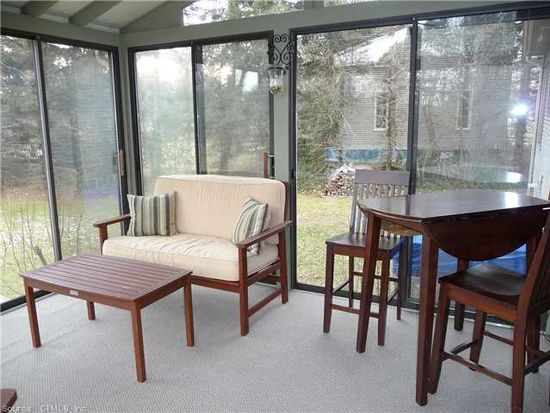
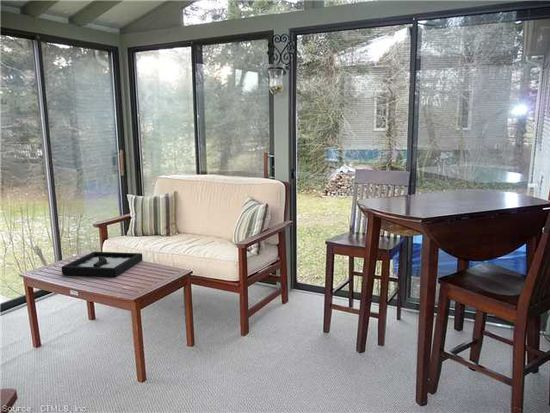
+ decorative tray [61,251,144,278]
